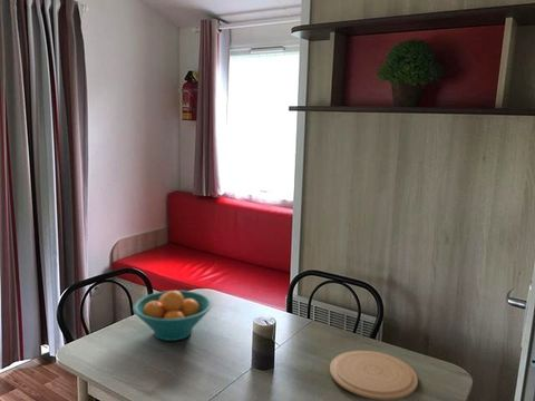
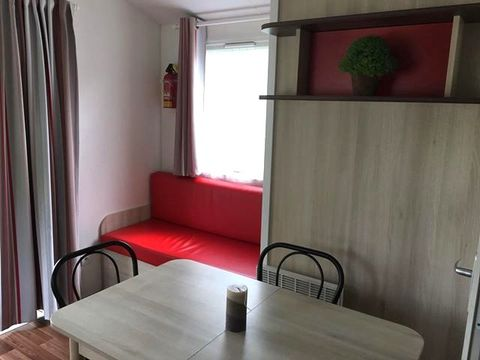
- fruit bowl [132,290,213,342]
- plate [329,350,419,401]
